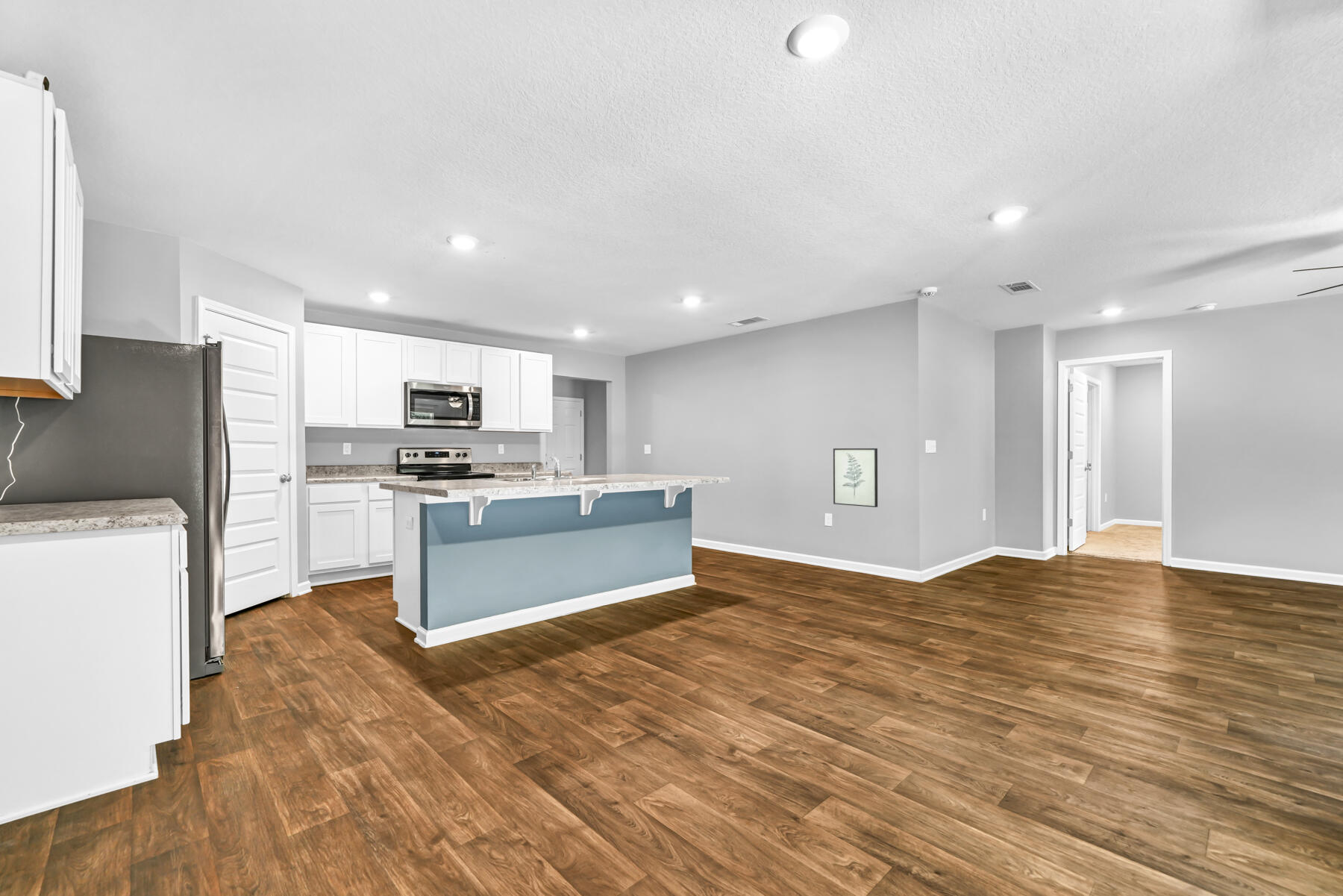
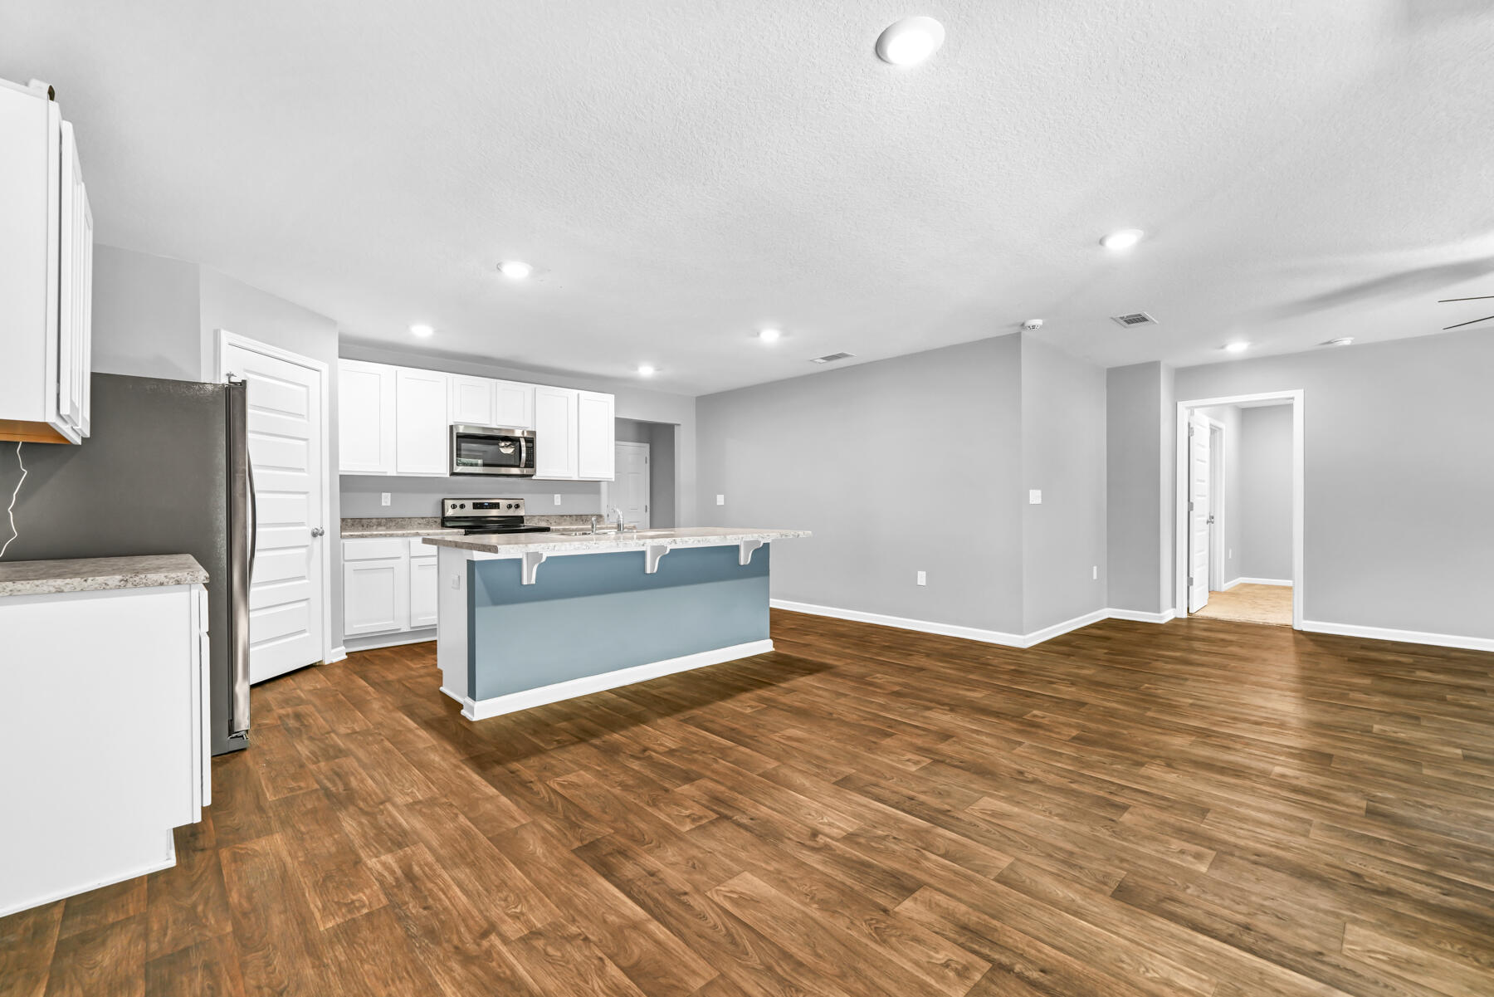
- wall art [833,448,878,508]
